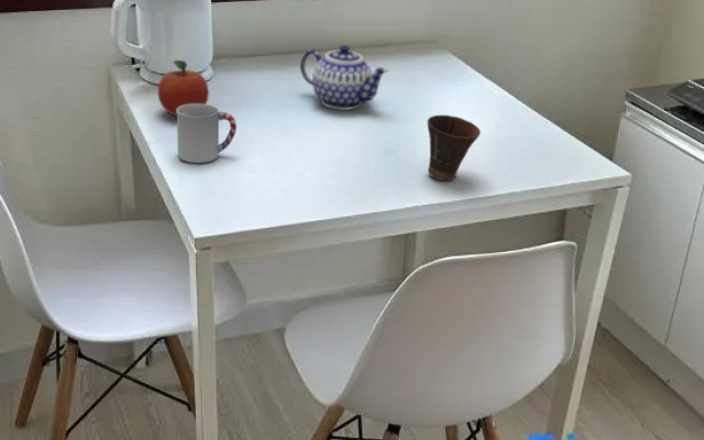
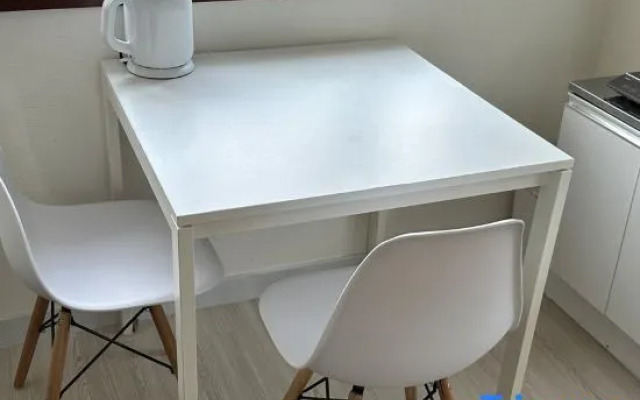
- cup [426,114,482,182]
- cup [176,103,238,164]
- fruit [156,59,210,117]
- teapot [299,44,389,111]
